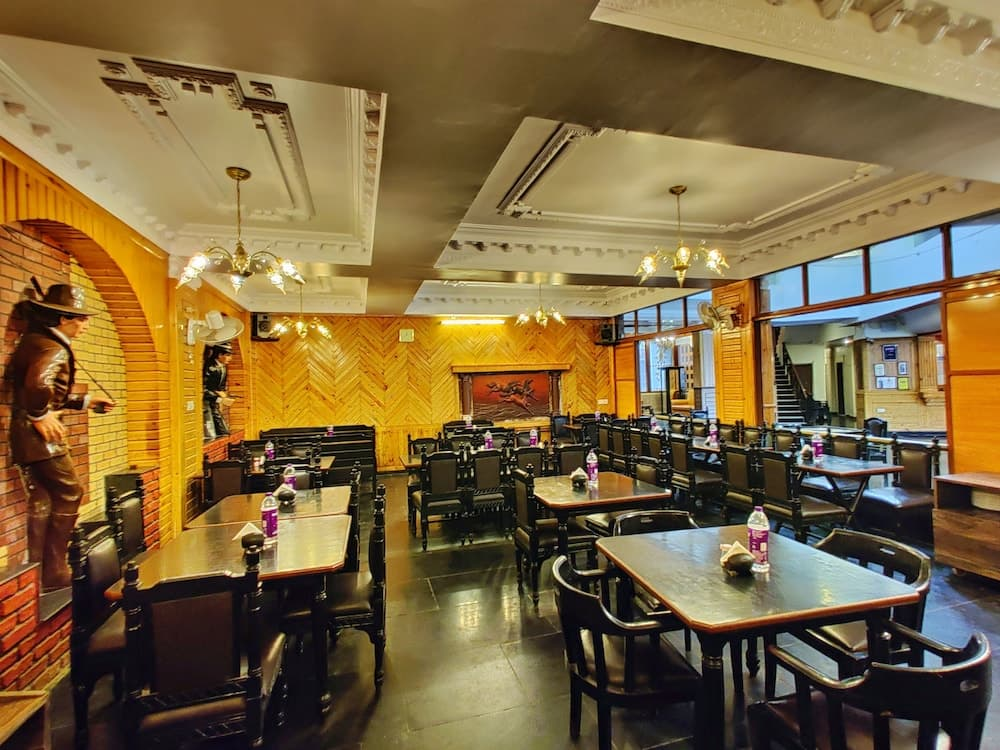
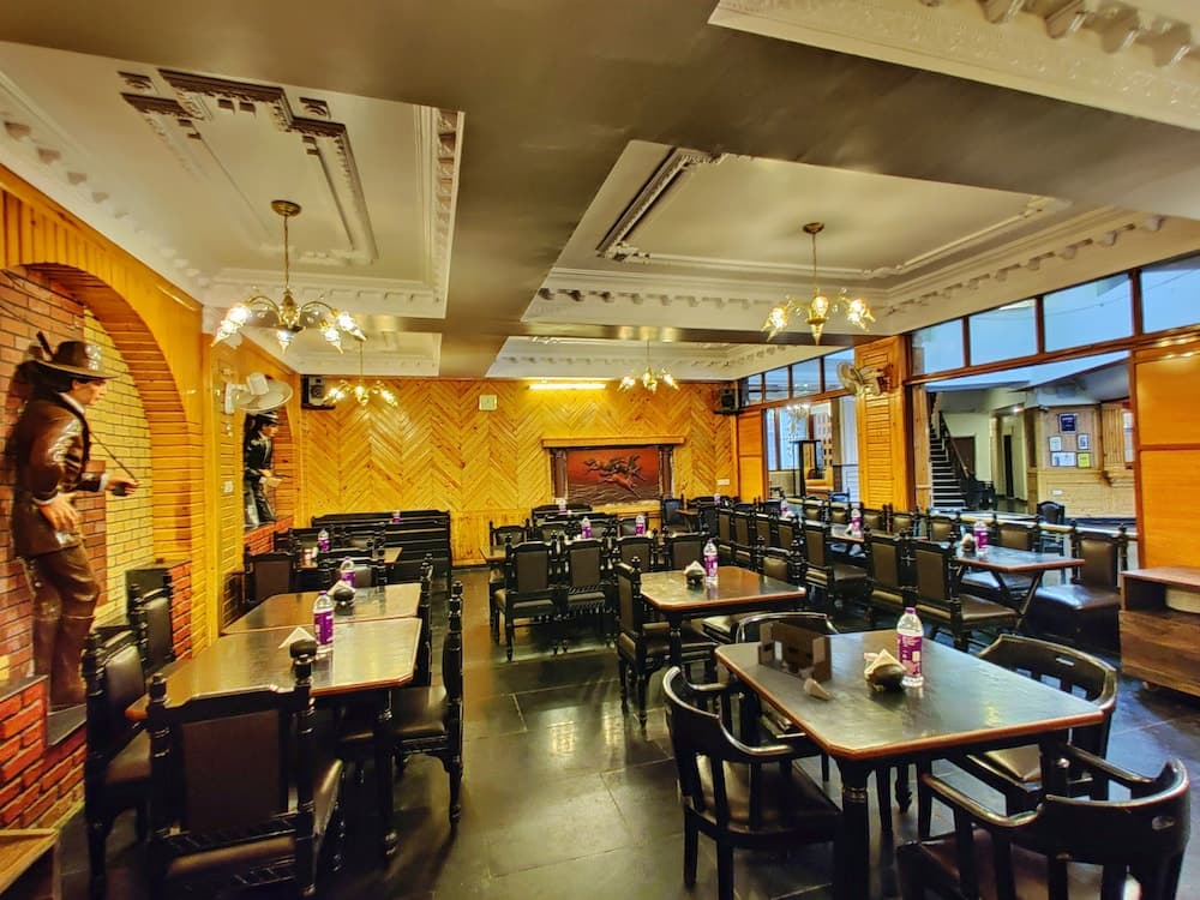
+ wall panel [756,620,834,684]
+ tooth [802,678,832,701]
